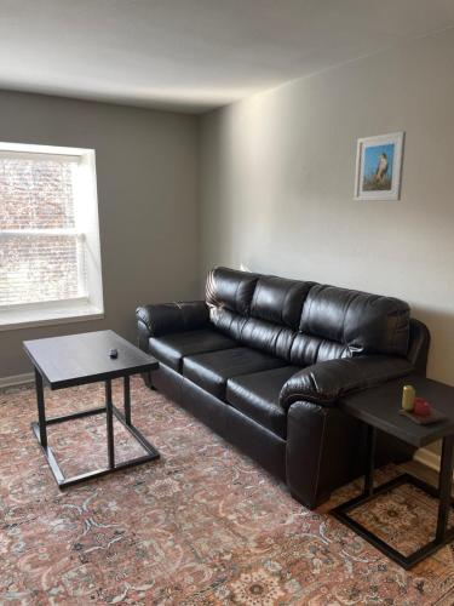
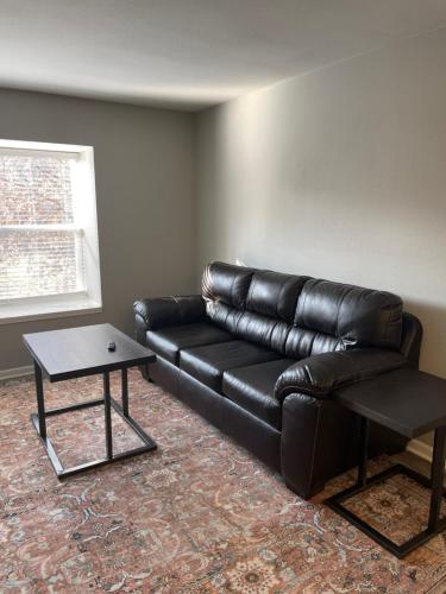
- candle [397,384,450,425]
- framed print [352,130,407,202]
